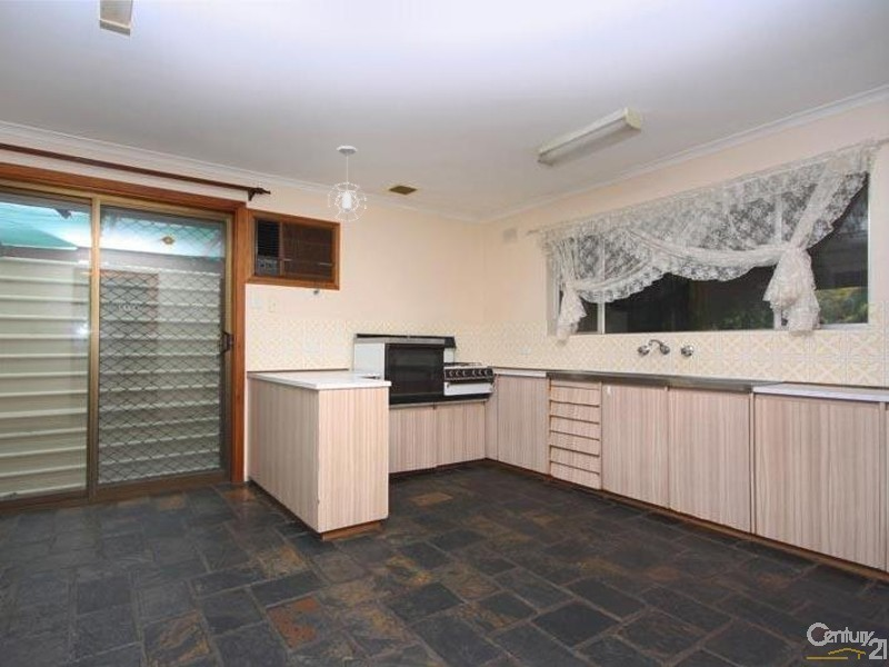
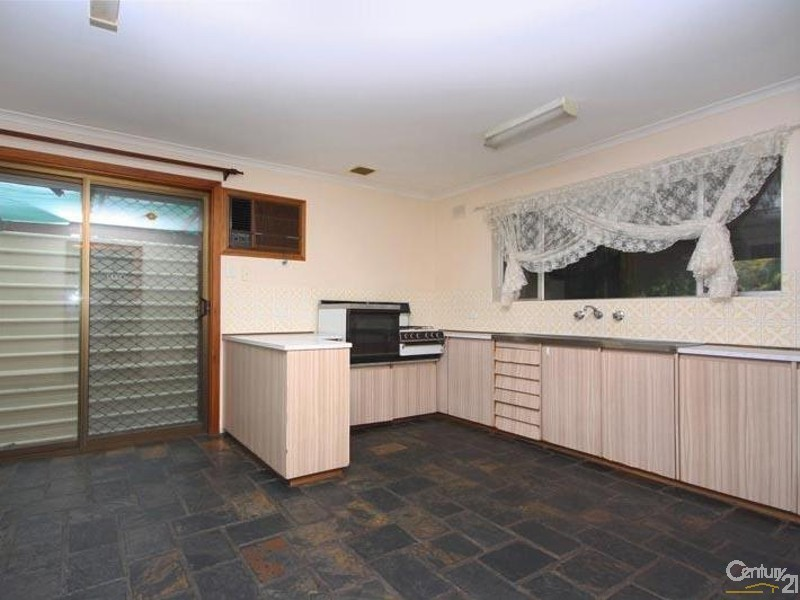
- pendant light [327,145,367,223]
